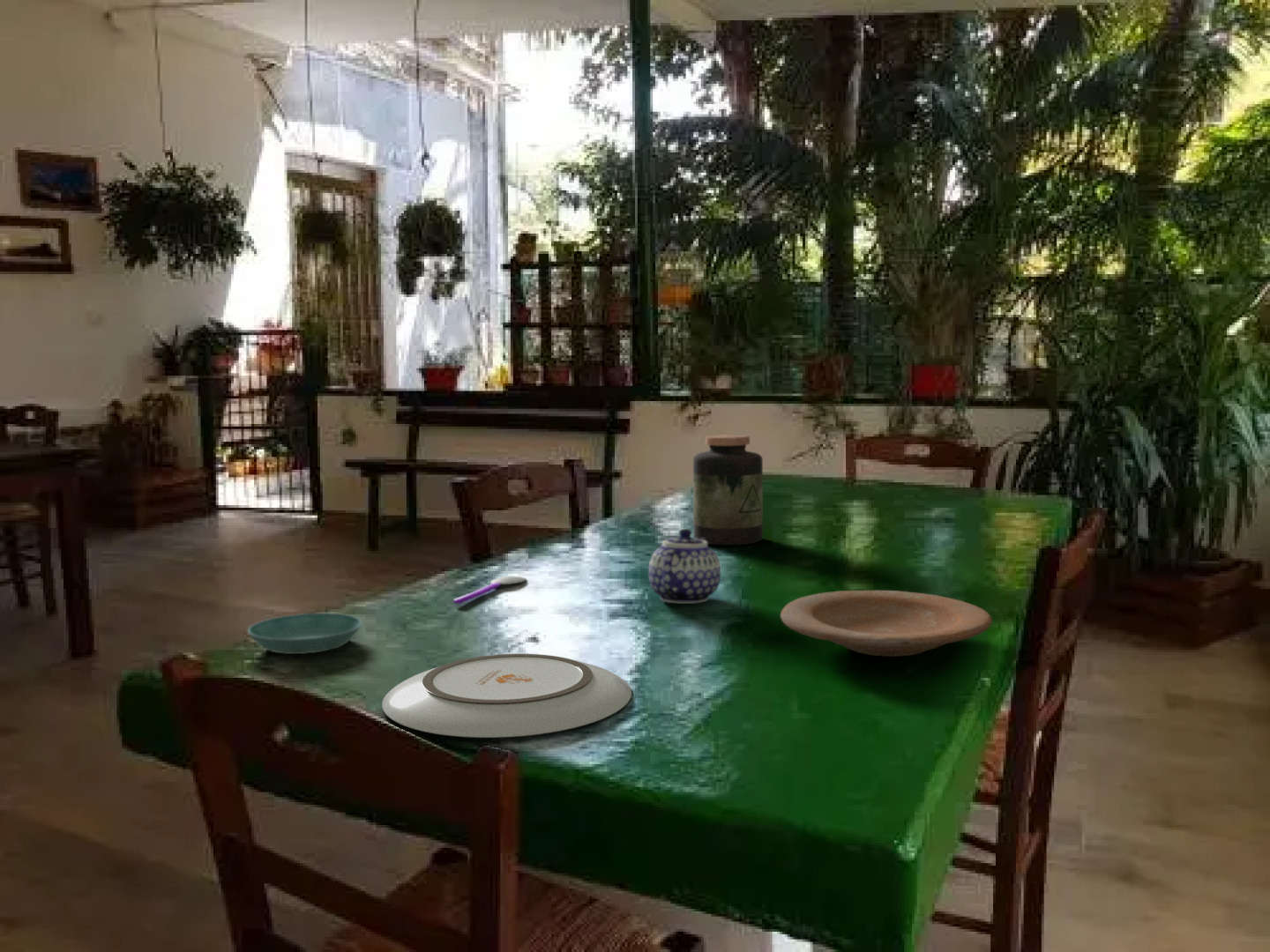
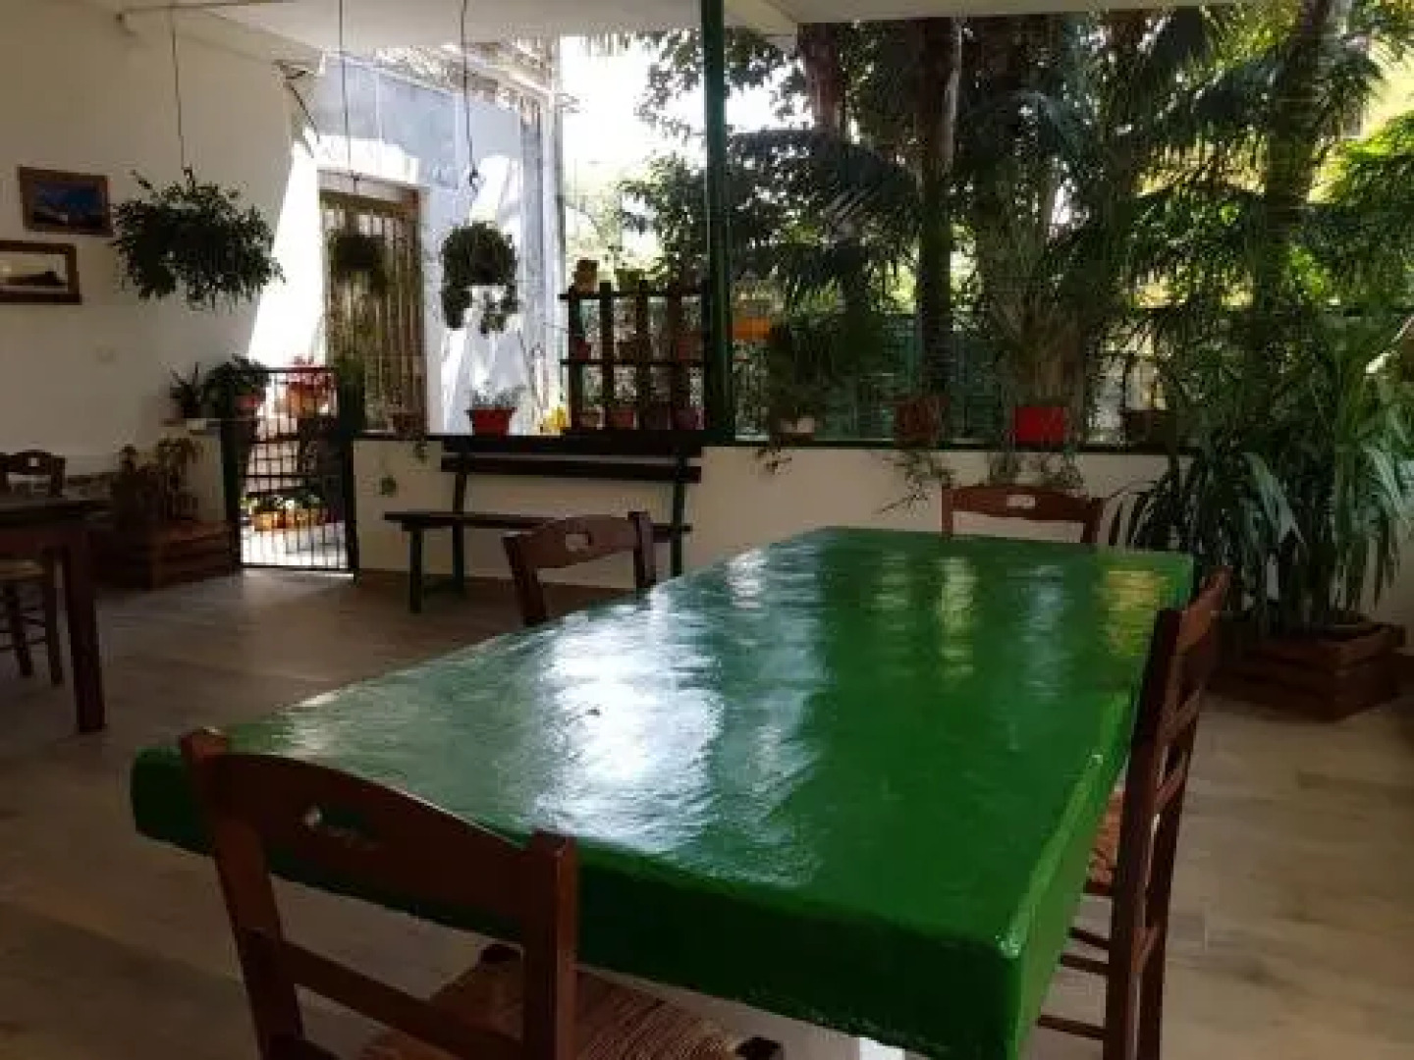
- jar [692,434,764,546]
- teapot [648,528,721,605]
- plate [780,590,993,658]
- plate [381,653,632,739]
- spoon [452,576,527,604]
- saucer [247,613,363,655]
